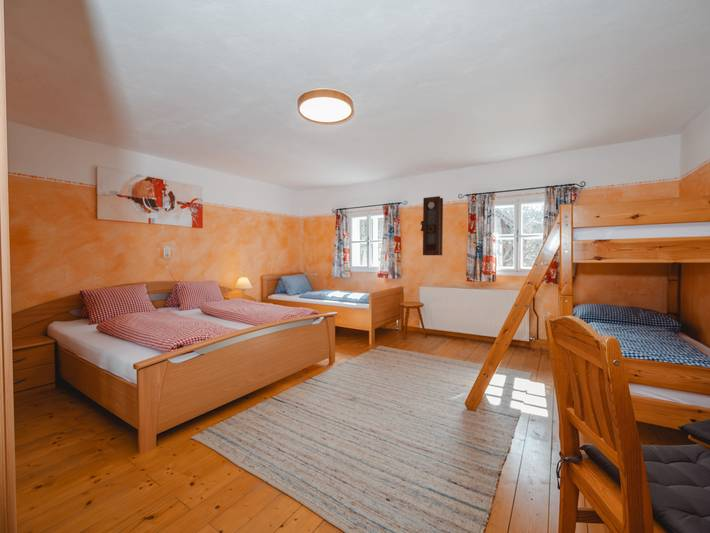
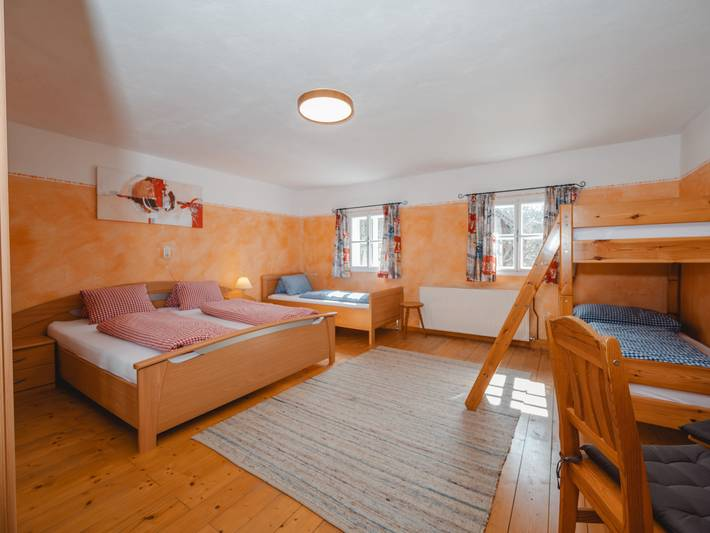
- pendulum clock [419,195,444,256]
